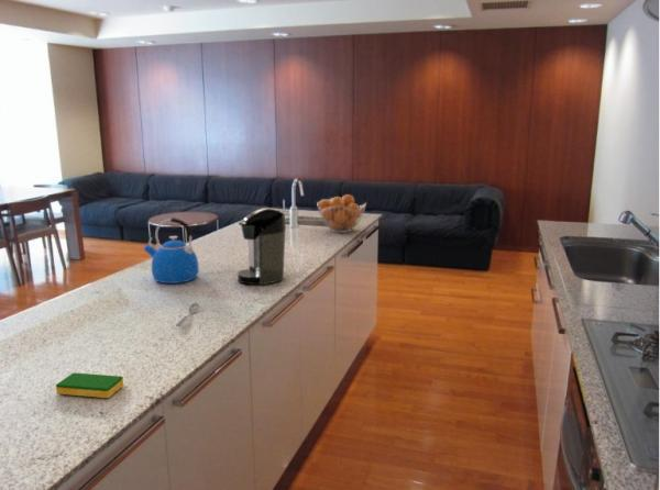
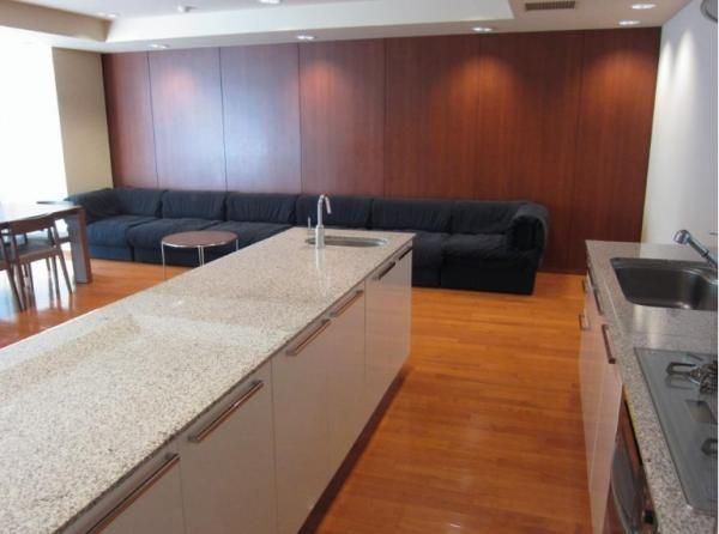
- fruit basket [316,193,367,234]
- dish sponge [55,371,124,399]
- kettle [143,216,200,285]
- spoon [175,301,200,327]
- coffee maker [237,207,287,286]
